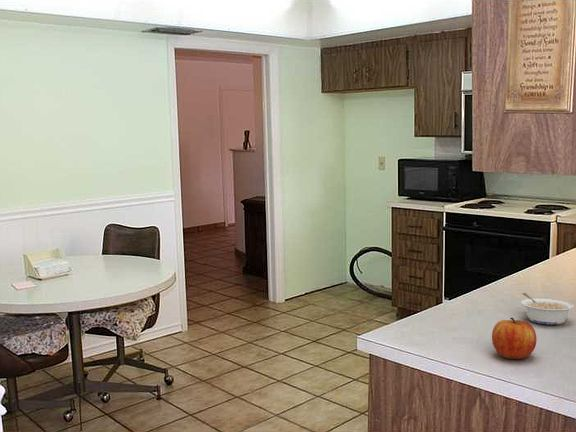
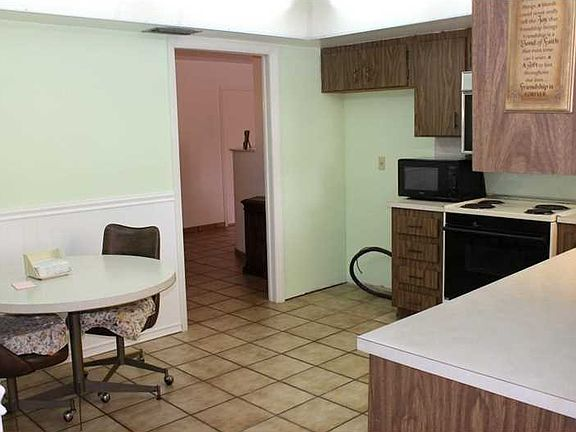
- legume [520,292,575,326]
- apple [491,317,537,360]
